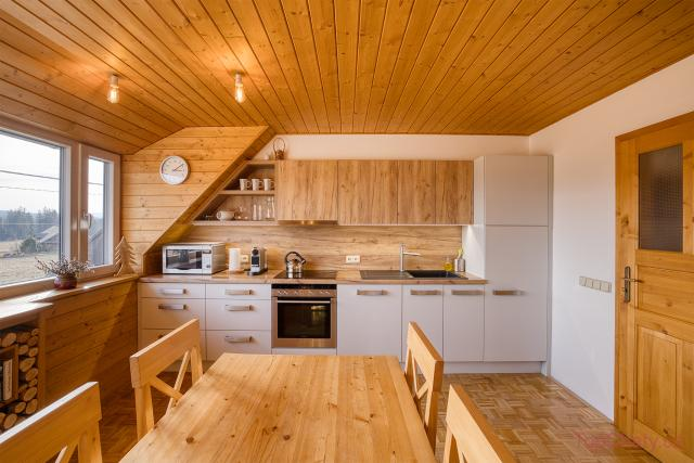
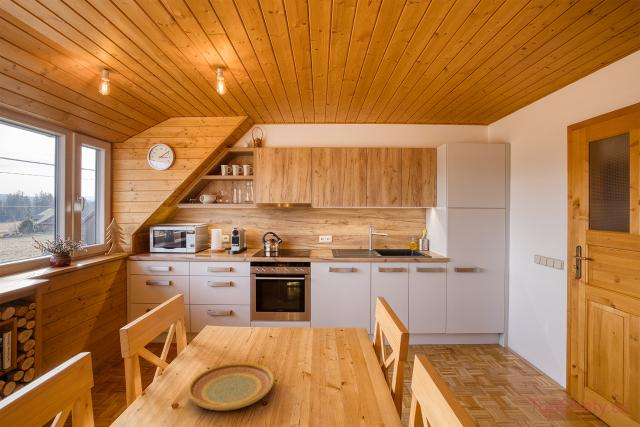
+ plate [187,361,275,412]
